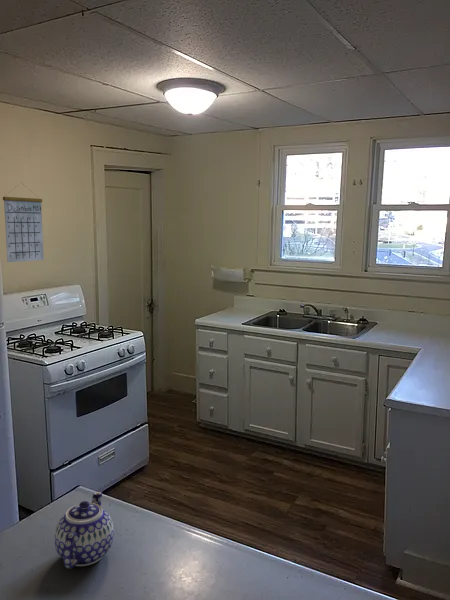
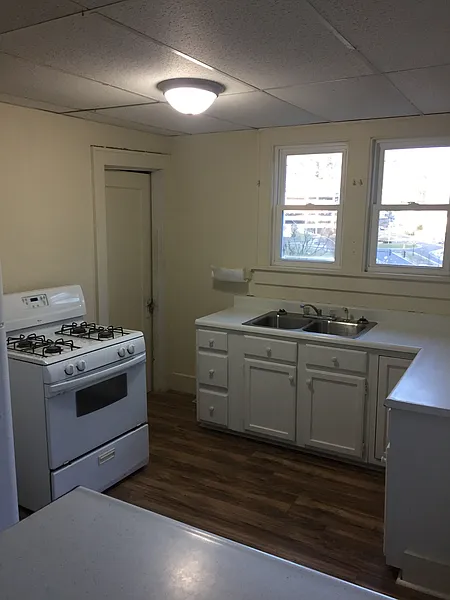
- teapot [54,491,115,570]
- calendar [2,183,45,263]
